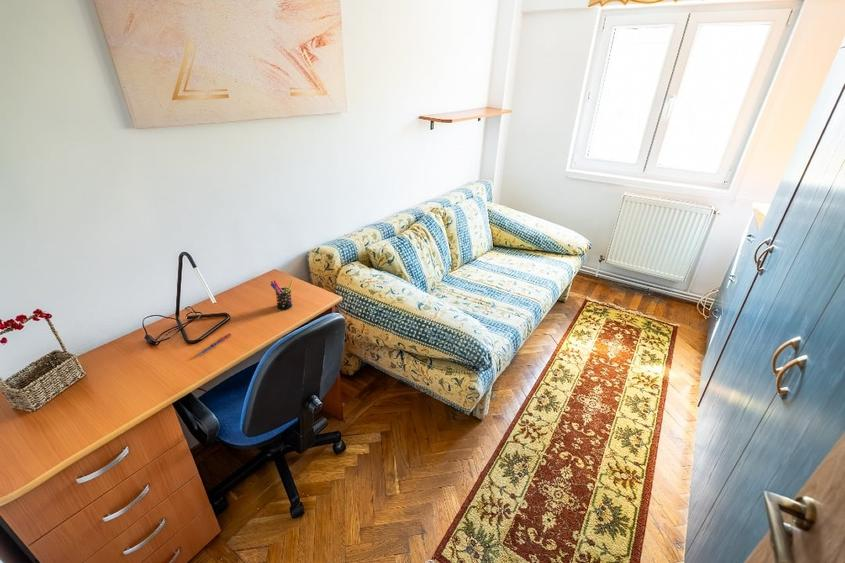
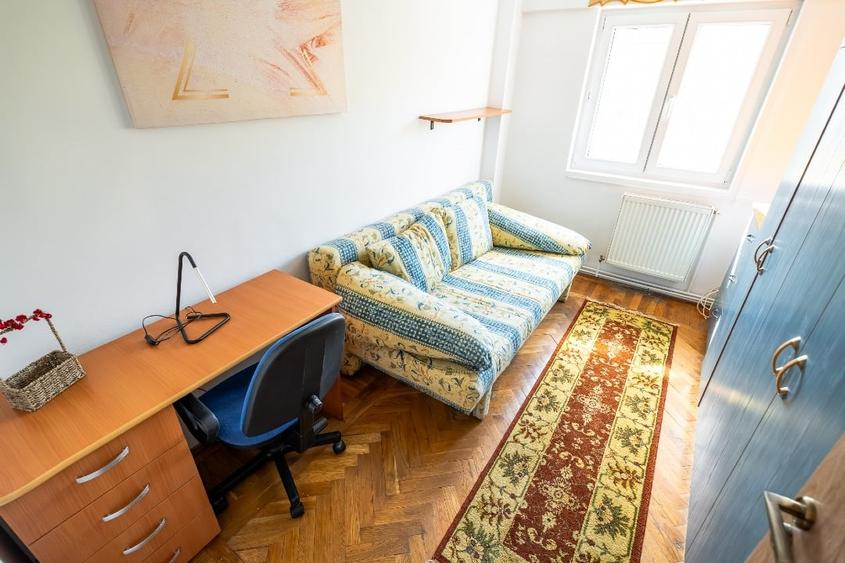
- pen holder [270,279,294,310]
- pen [197,332,232,357]
